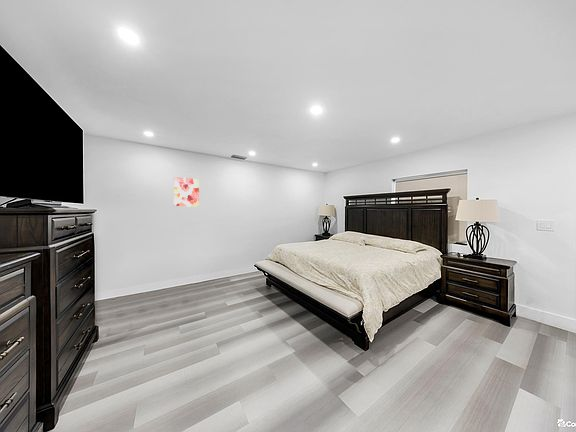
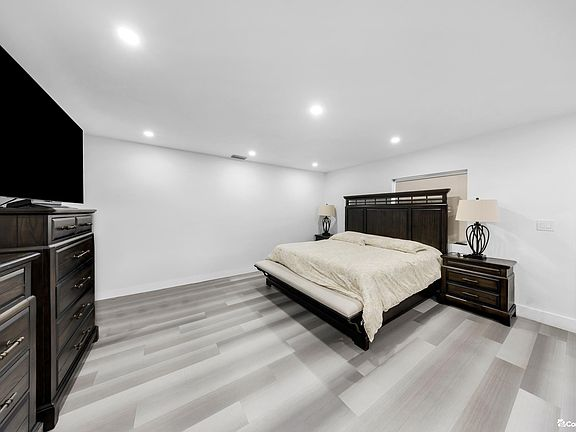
- wall art [173,176,200,208]
